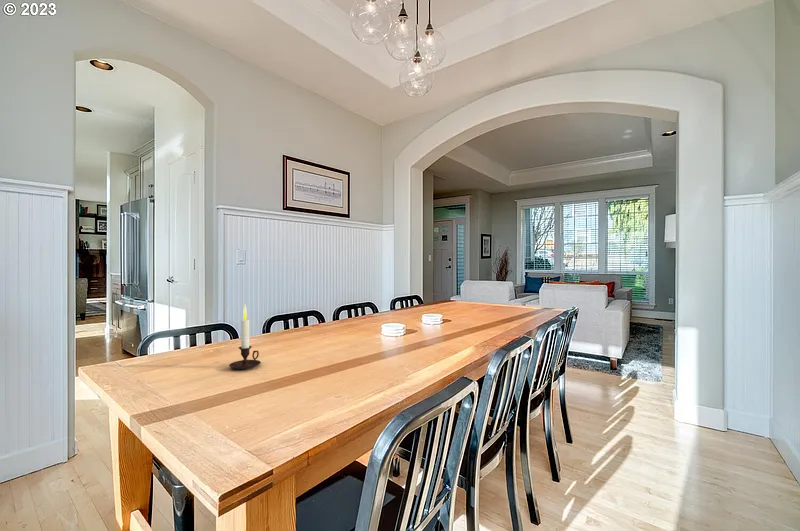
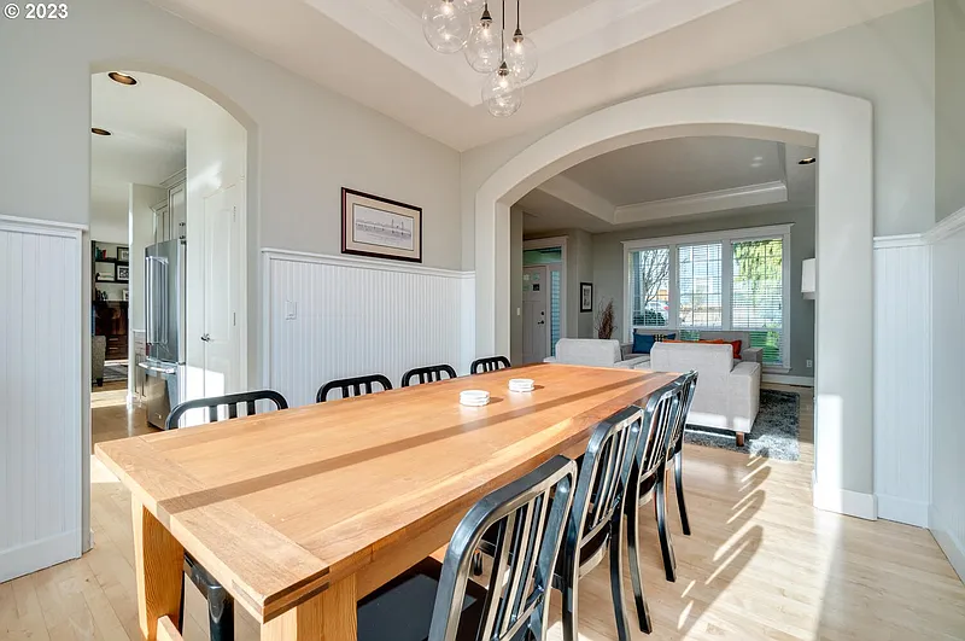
- candle [228,304,262,370]
